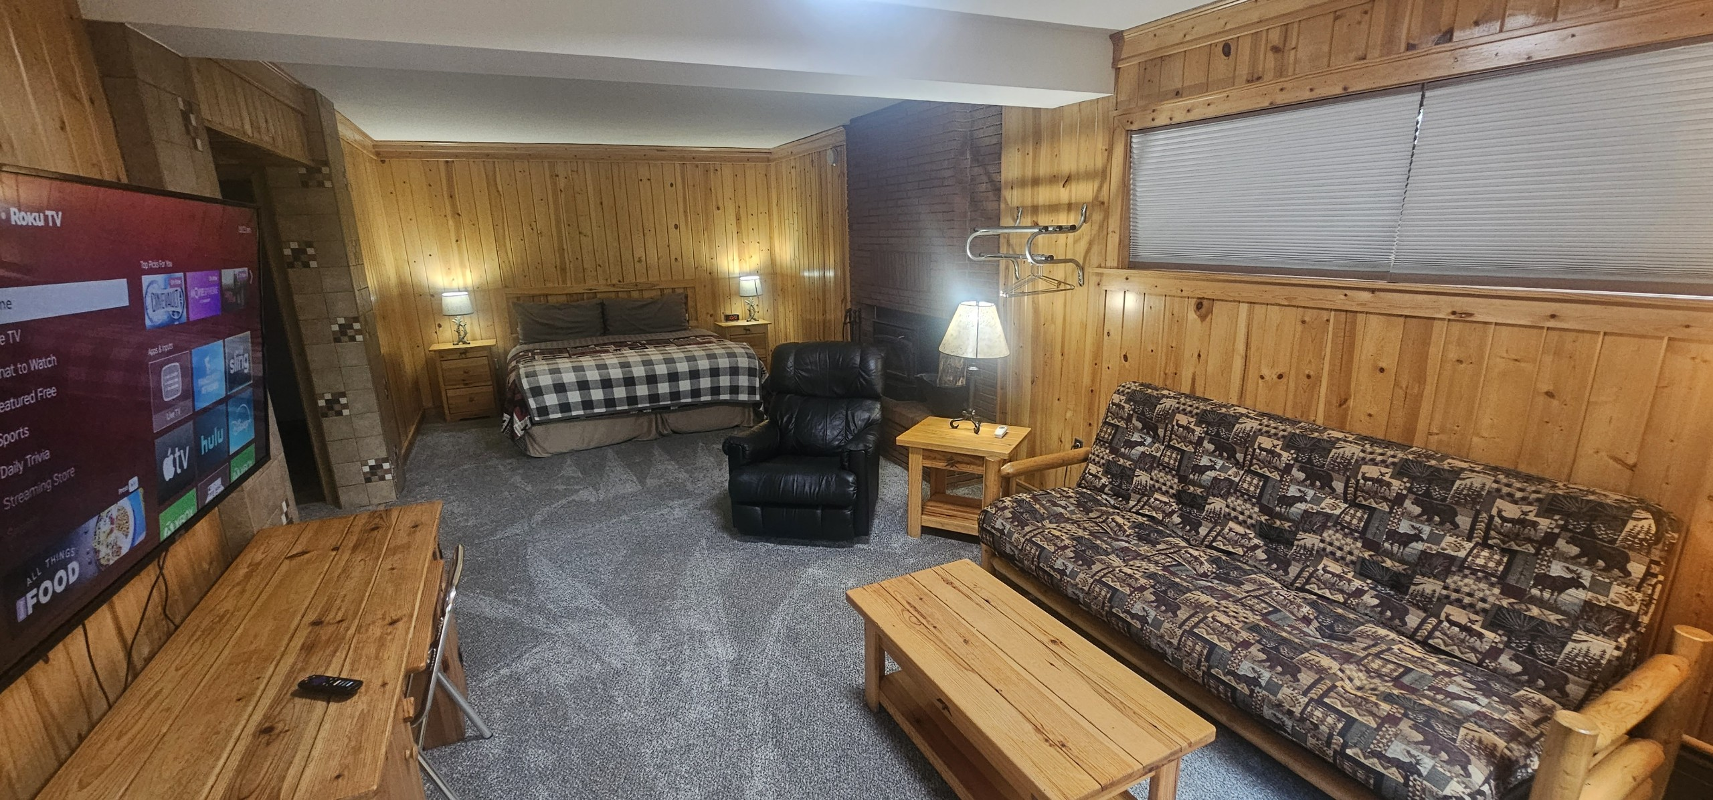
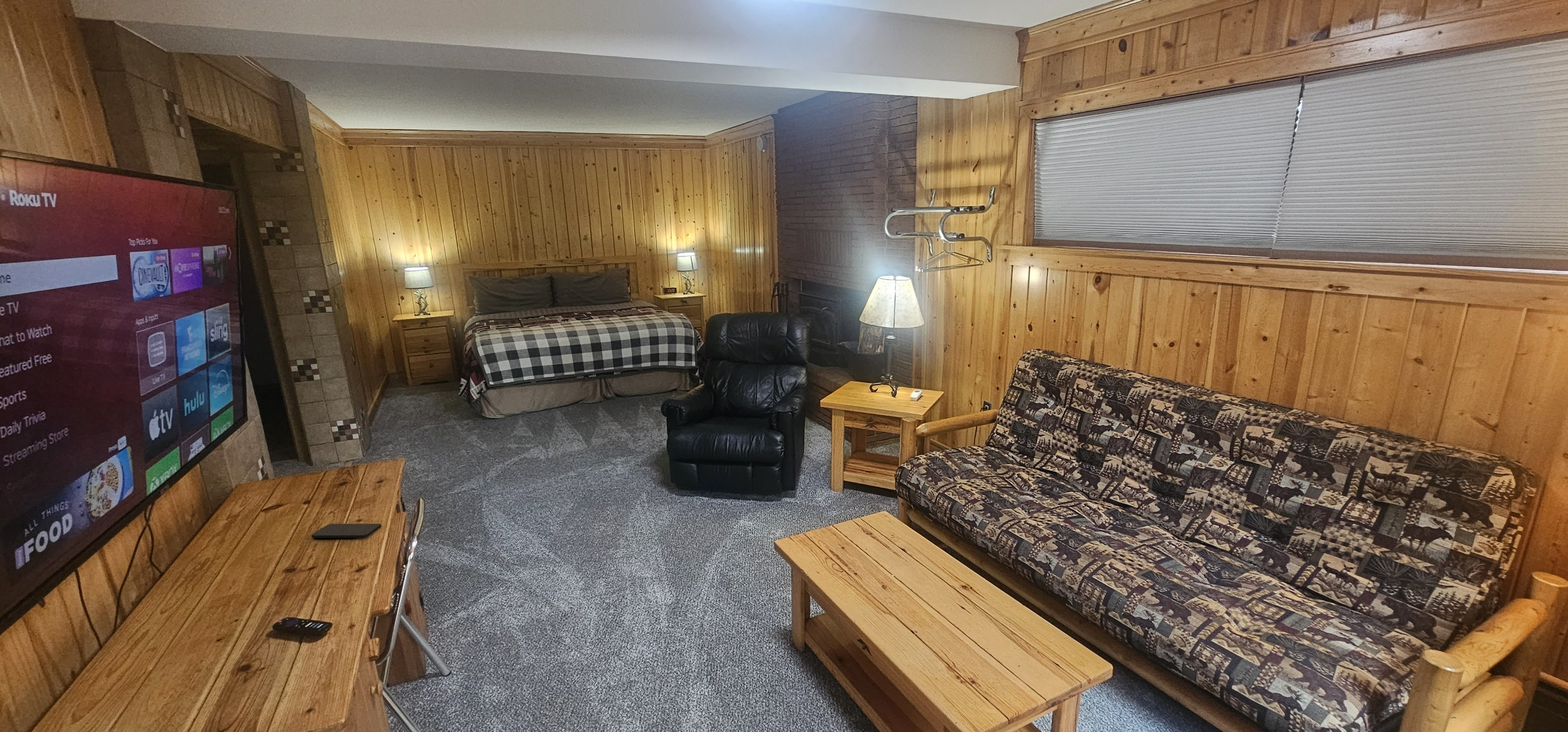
+ smartphone [311,523,382,538]
